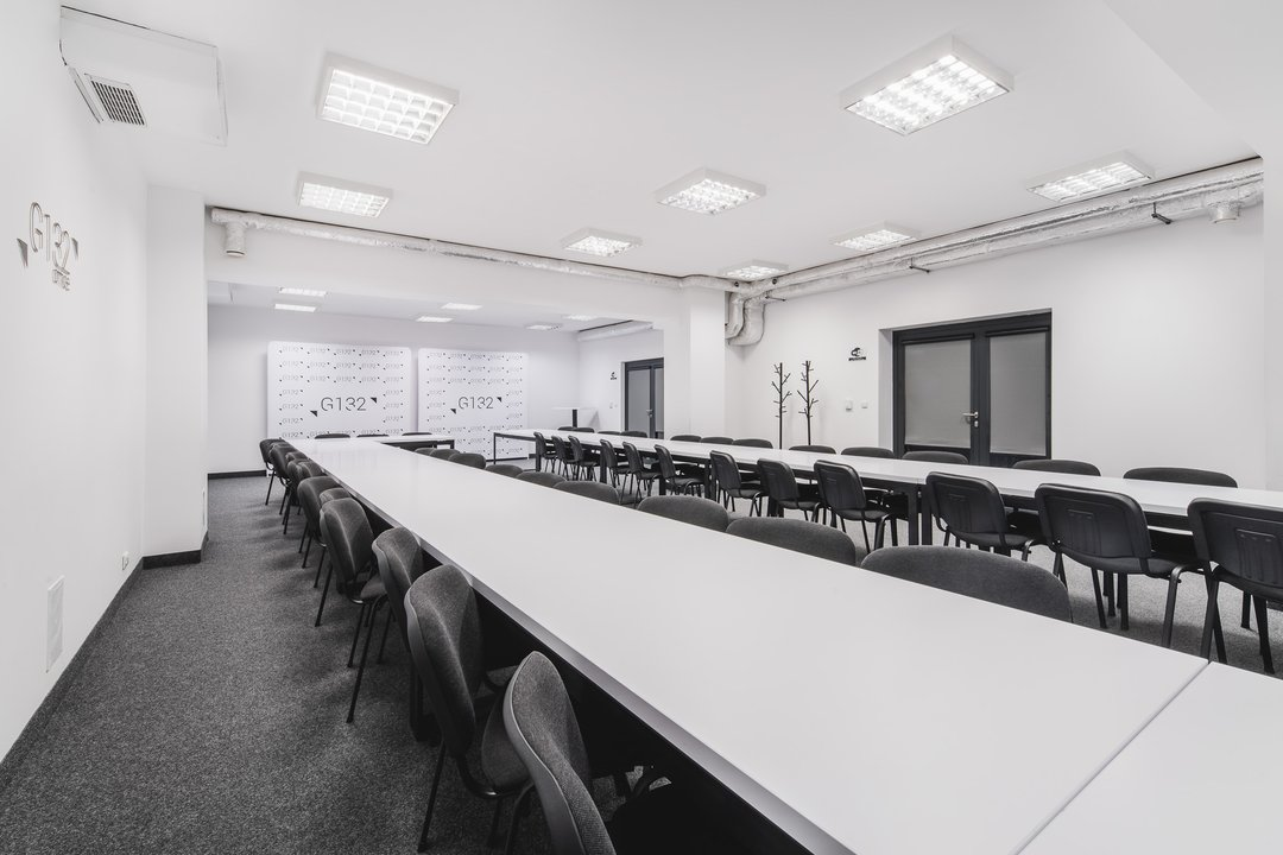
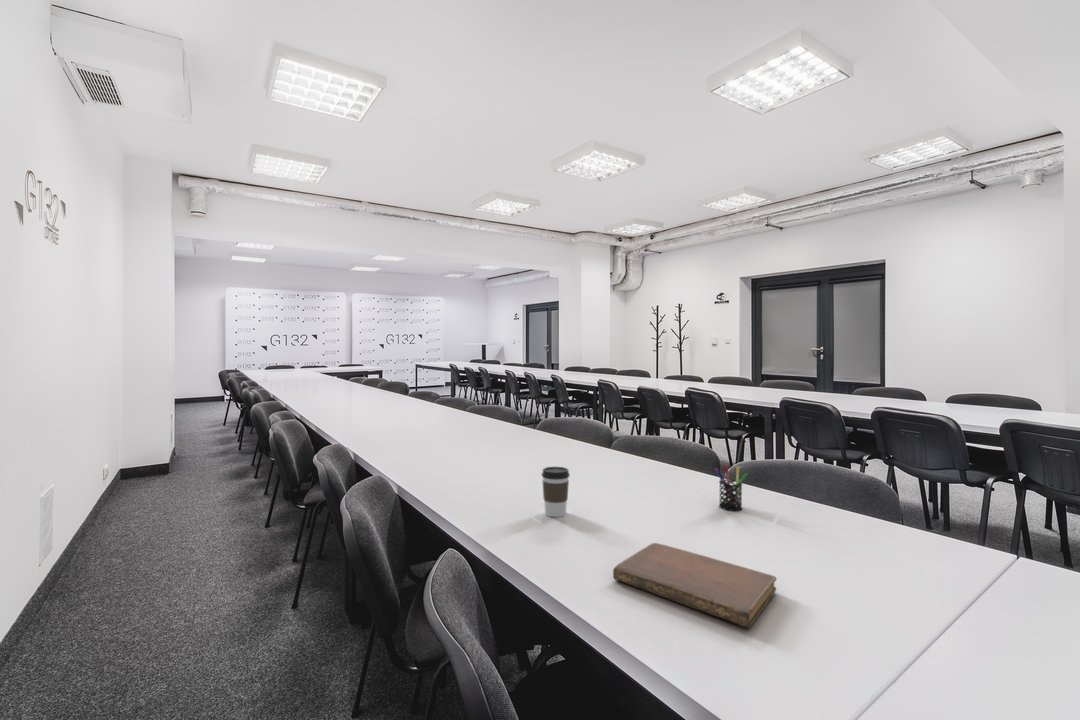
+ coffee cup [541,466,571,518]
+ pen holder [714,464,749,512]
+ notebook [612,542,777,629]
